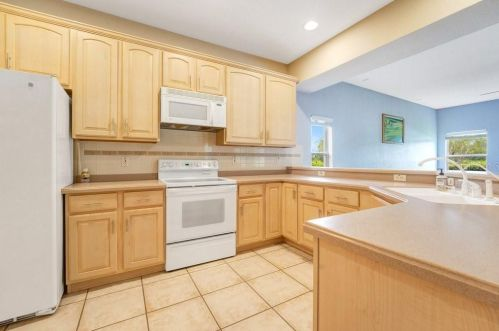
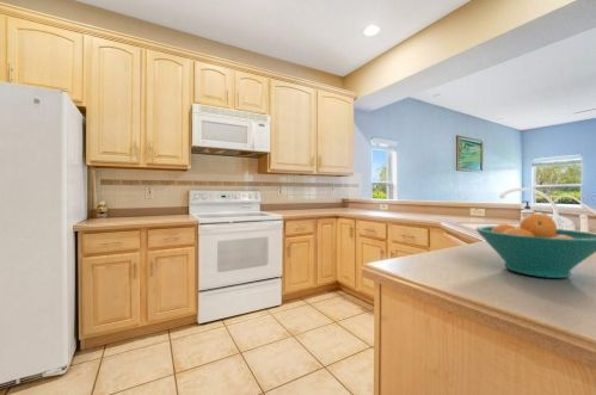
+ fruit bowl [474,212,596,279]
